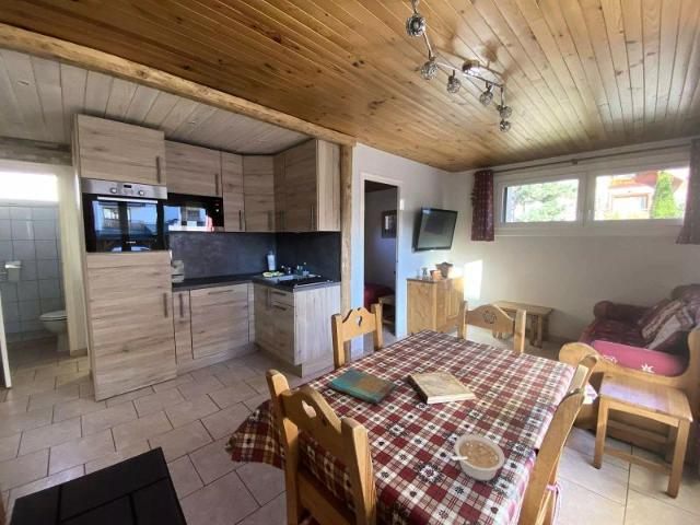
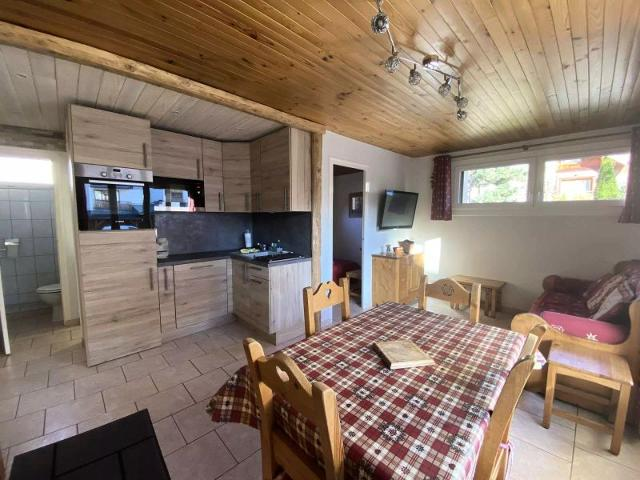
- dish towel [327,368,398,406]
- legume [450,433,505,482]
